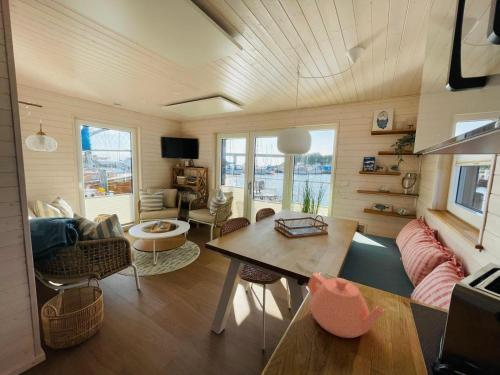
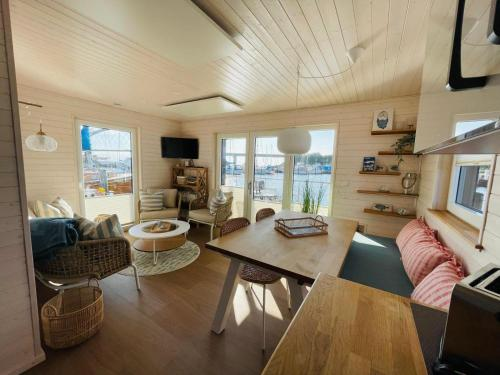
- teapot [306,271,386,339]
